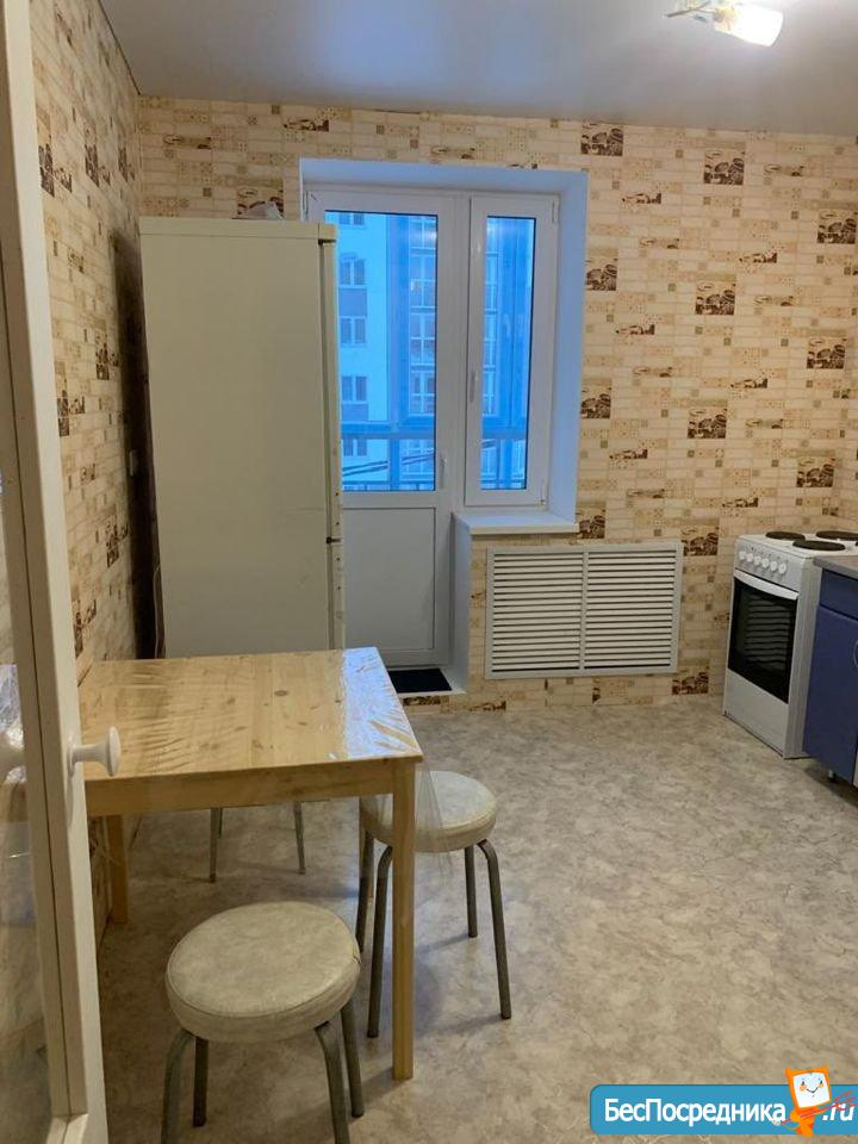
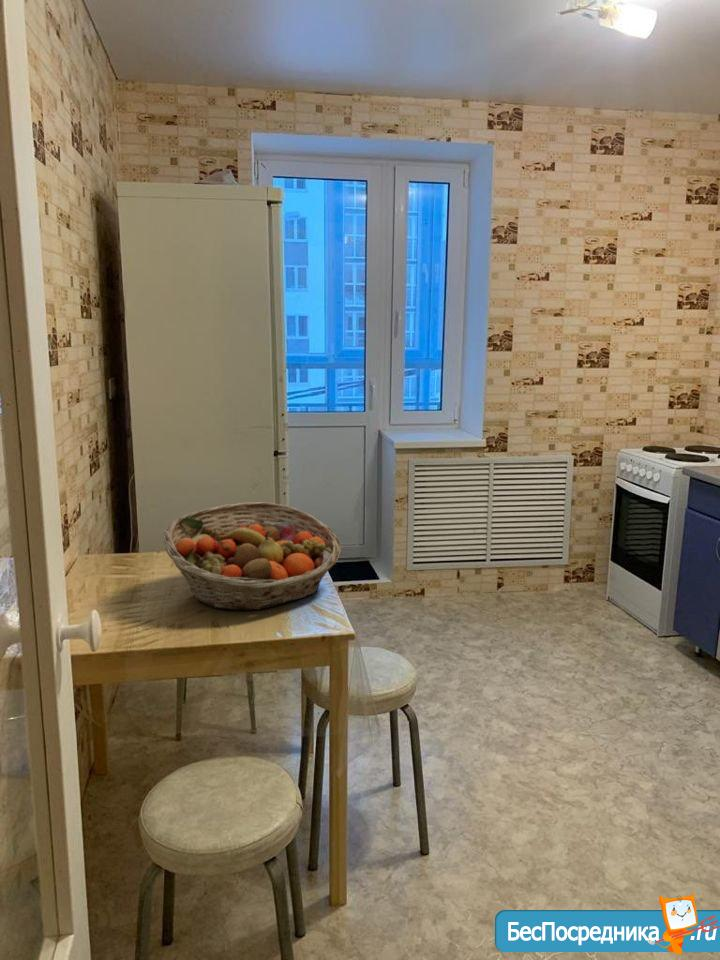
+ fruit basket [162,501,343,611]
